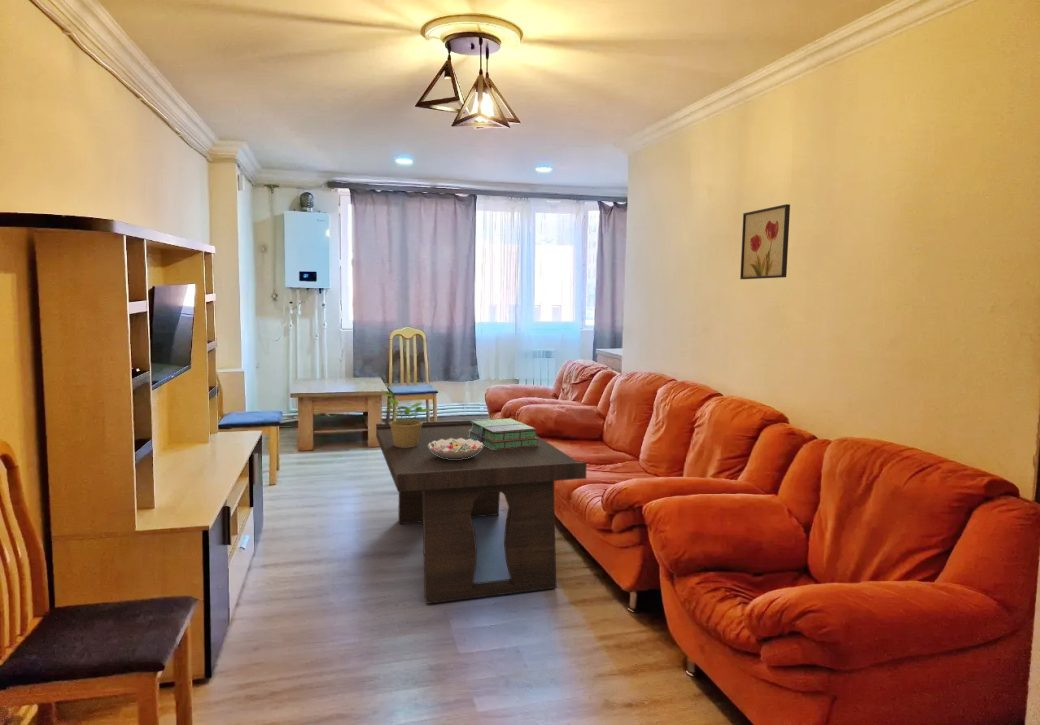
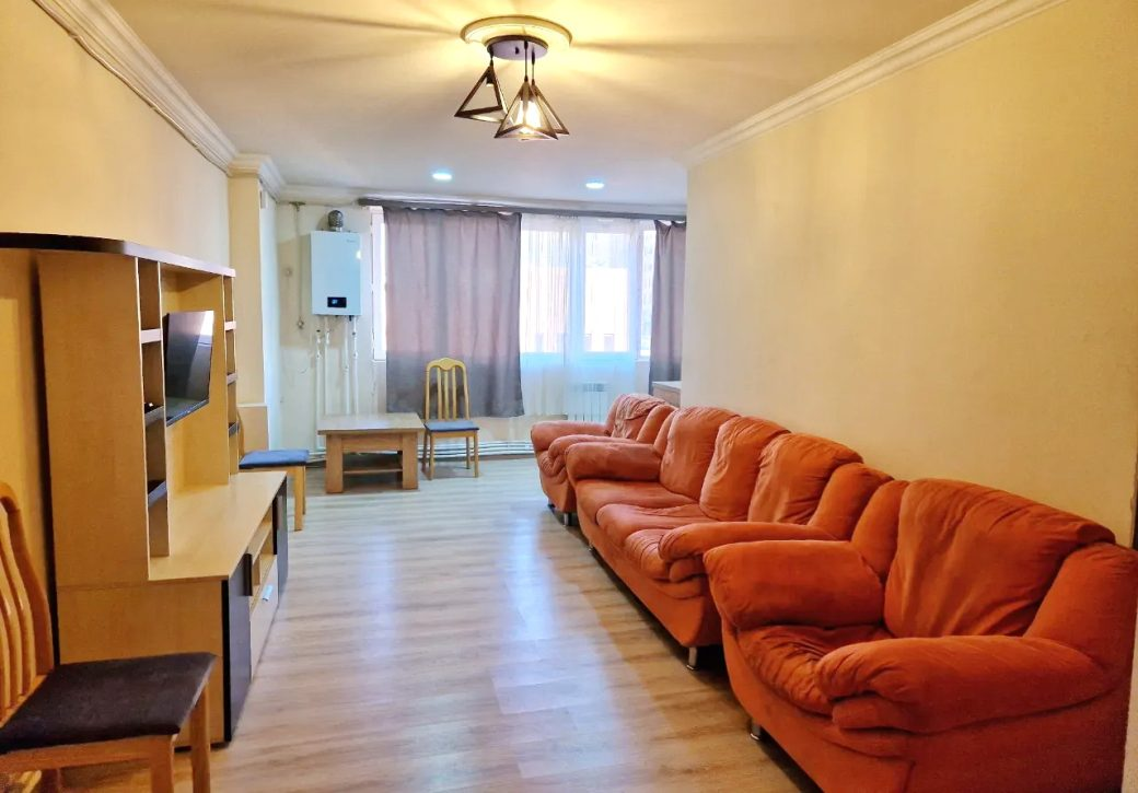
- stack of books [468,417,539,449]
- coffee table [375,417,588,605]
- wall art [739,203,791,280]
- potted plant [380,389,431,448]
- decorative bowl [428,438,484,459]
